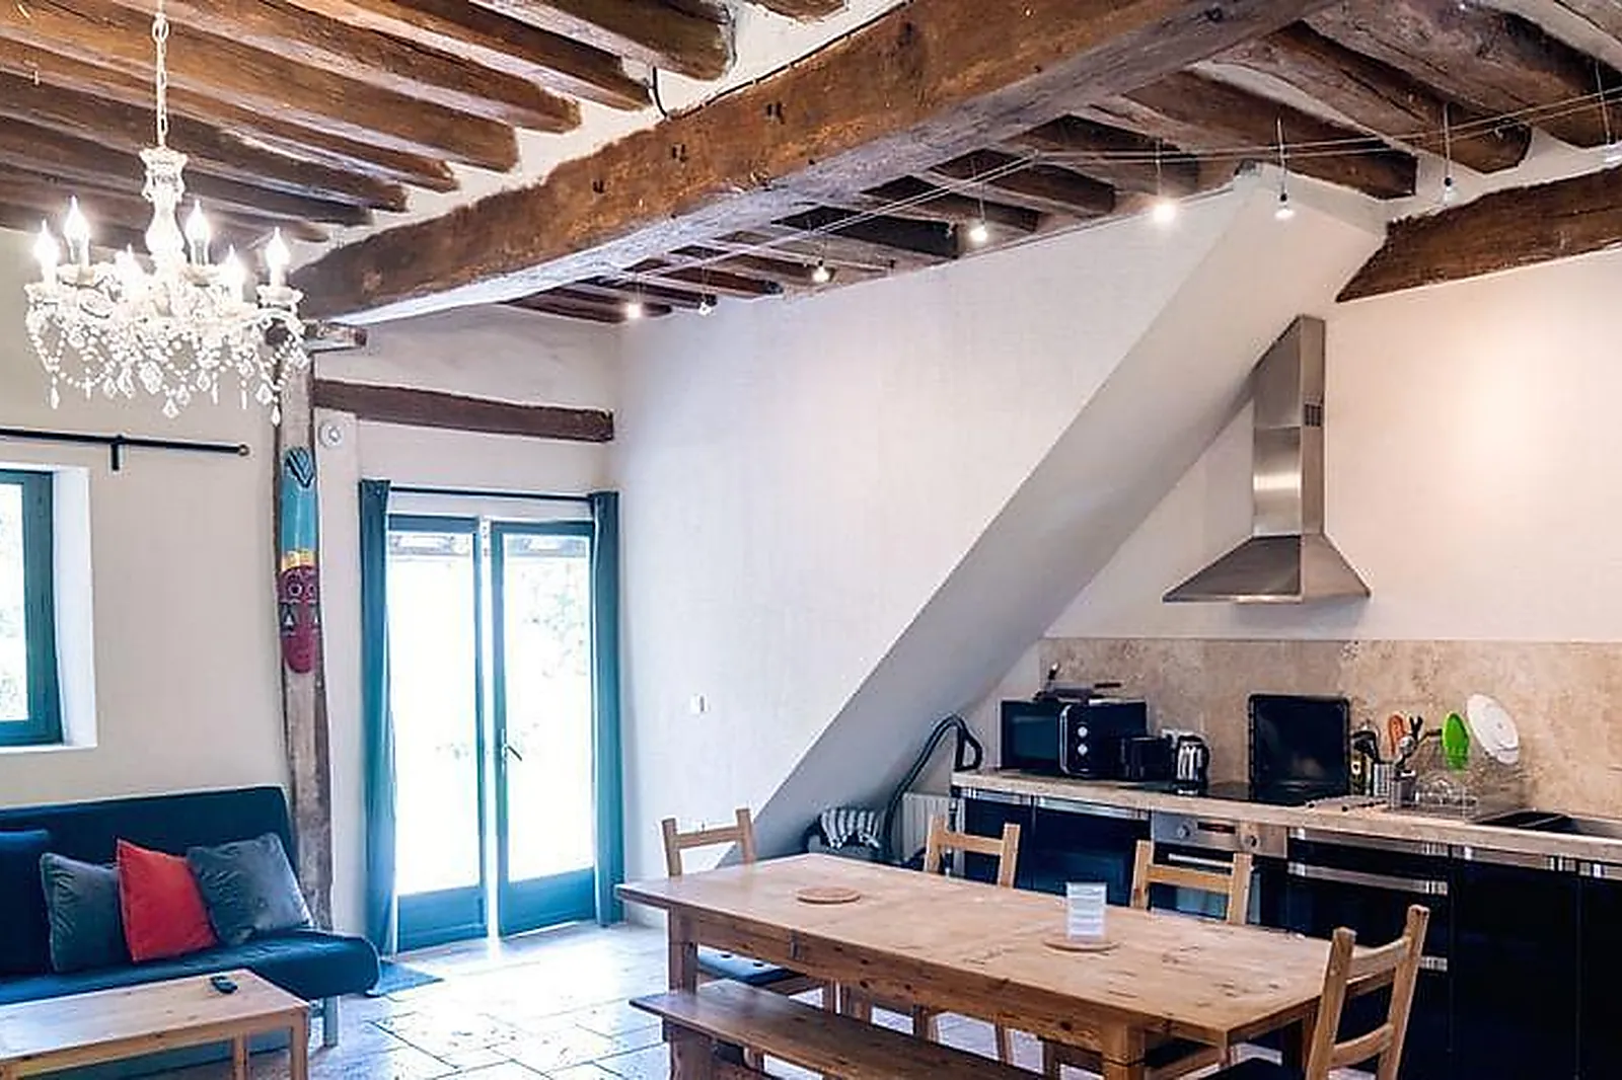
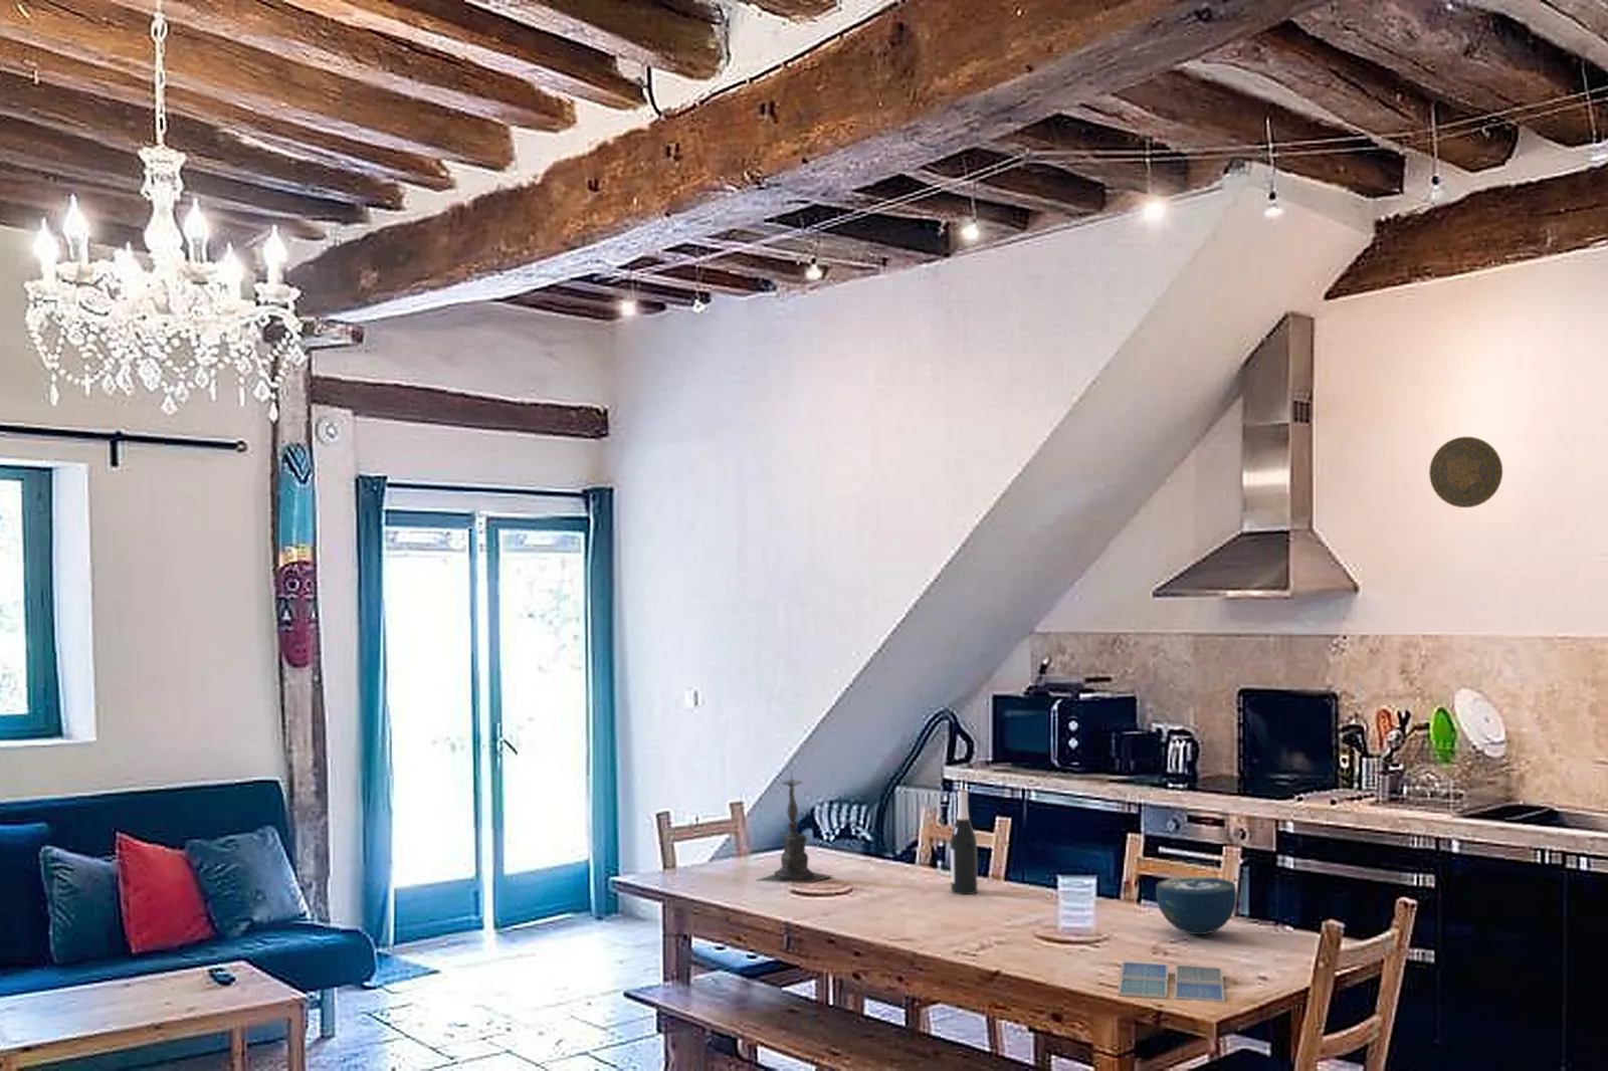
+ bowl [1155,876,1239,936]
+ candle holder [756,765,833,885]
+ drink coaster [1117,961,1227,1003]
+ decorative plate [1429,436,1504,508]
+ wine bottle [949,788,979,895]
